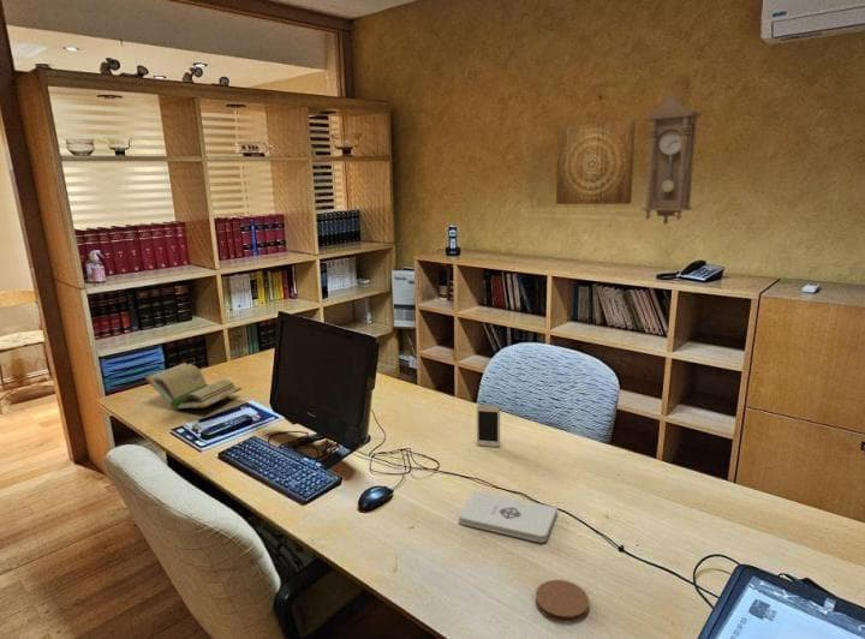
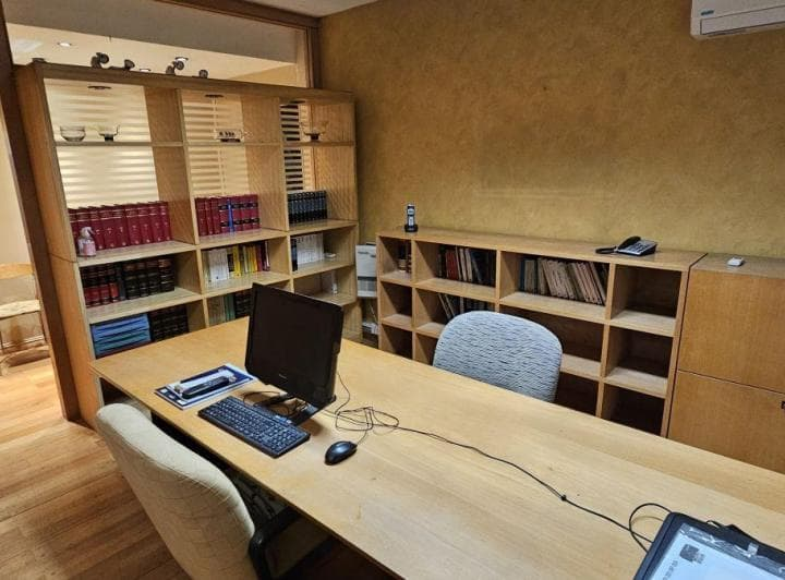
- notepad [458,490,559,544]
- book [144,362,243,410]
- wall art [555,119,637,205]
- pendulum clock [640,91,703,226]
- coaster [535,579,590,625]
- smartphone [476,404,501,448]
